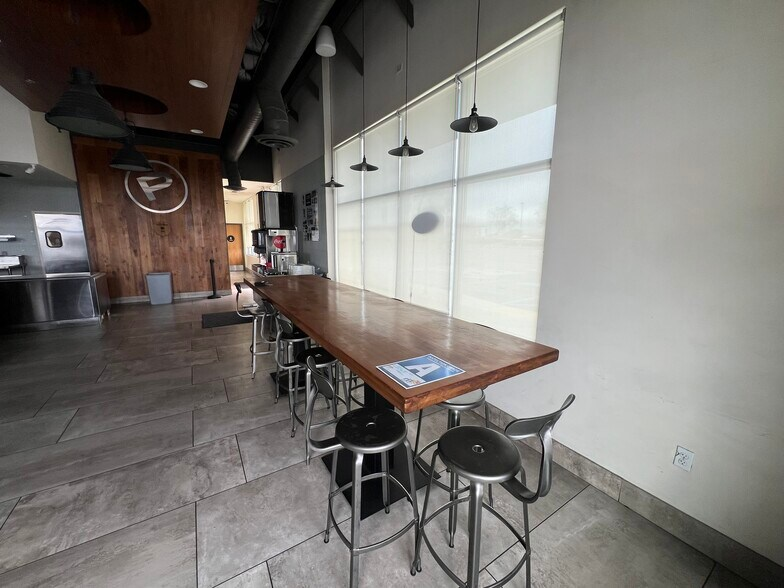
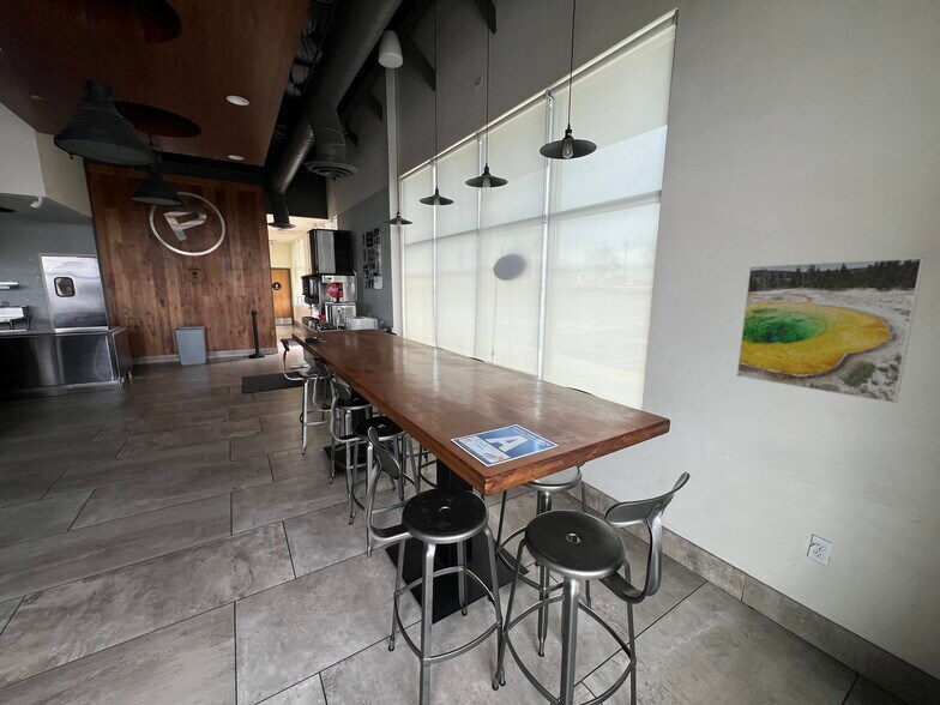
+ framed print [735,257,926,404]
